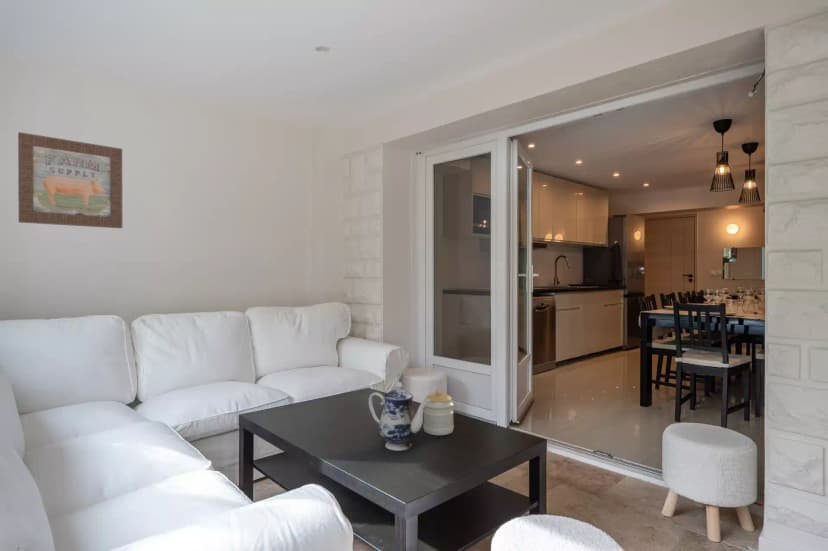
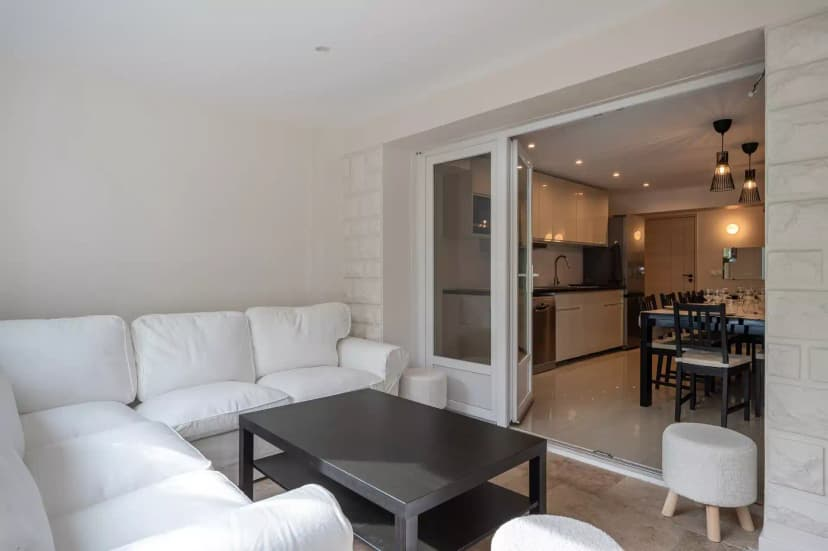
- jar [422,389,455,436]
- wall art [17,131,123,229]
- teapot [368,381,430,452]
